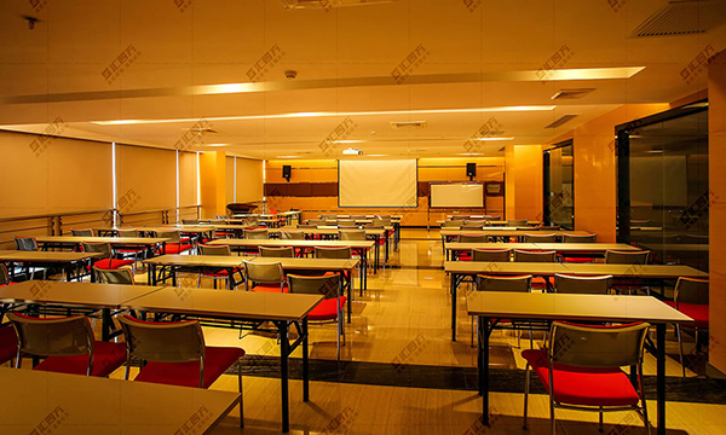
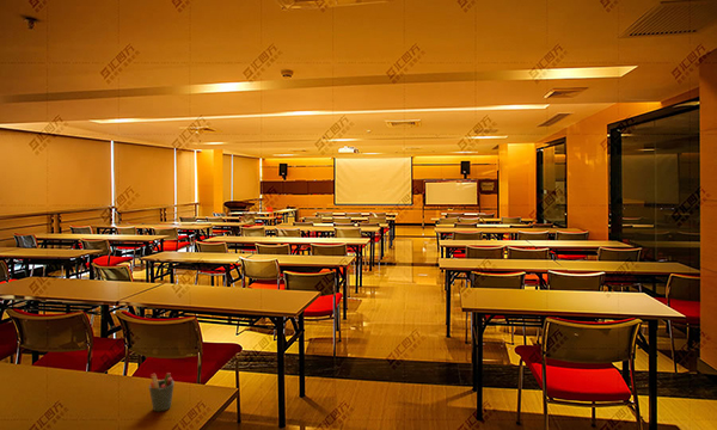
+ pen holder [148,371,176,412]
